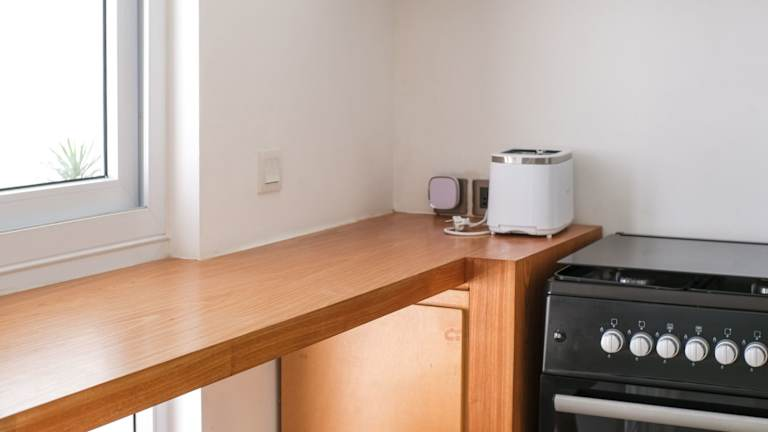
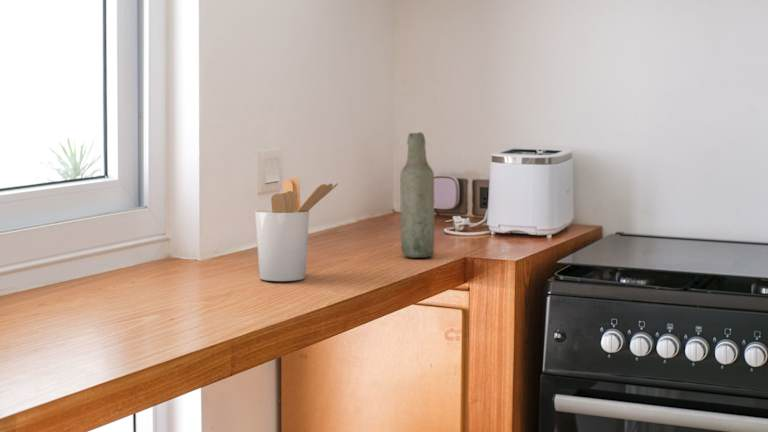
+ bottle [399,131,435,259]
+ utensil holder [254,176,339,282]
